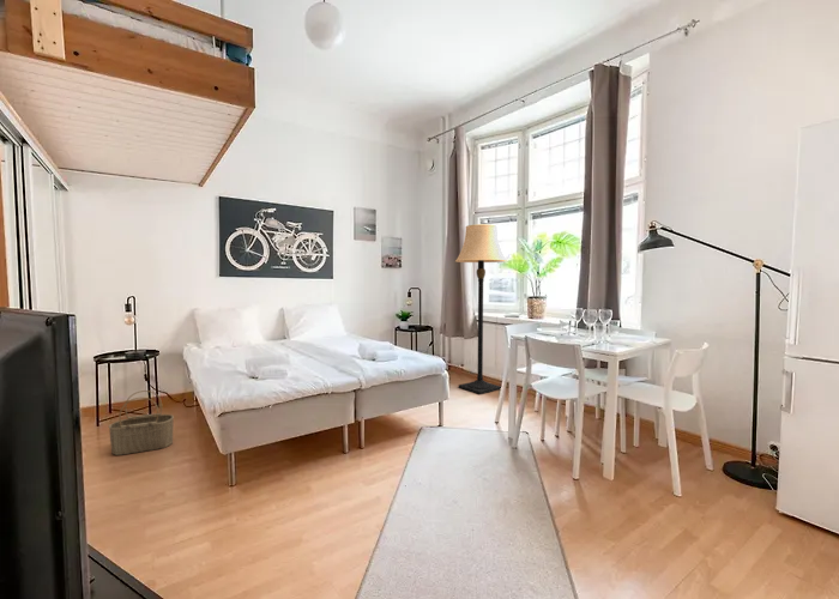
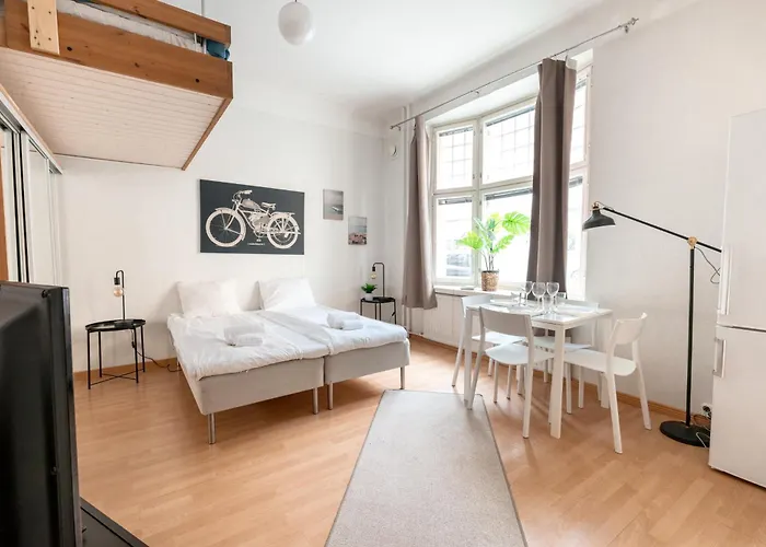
- wicker basket [108,389,175,456]
- lamp [454,223,508,395]
